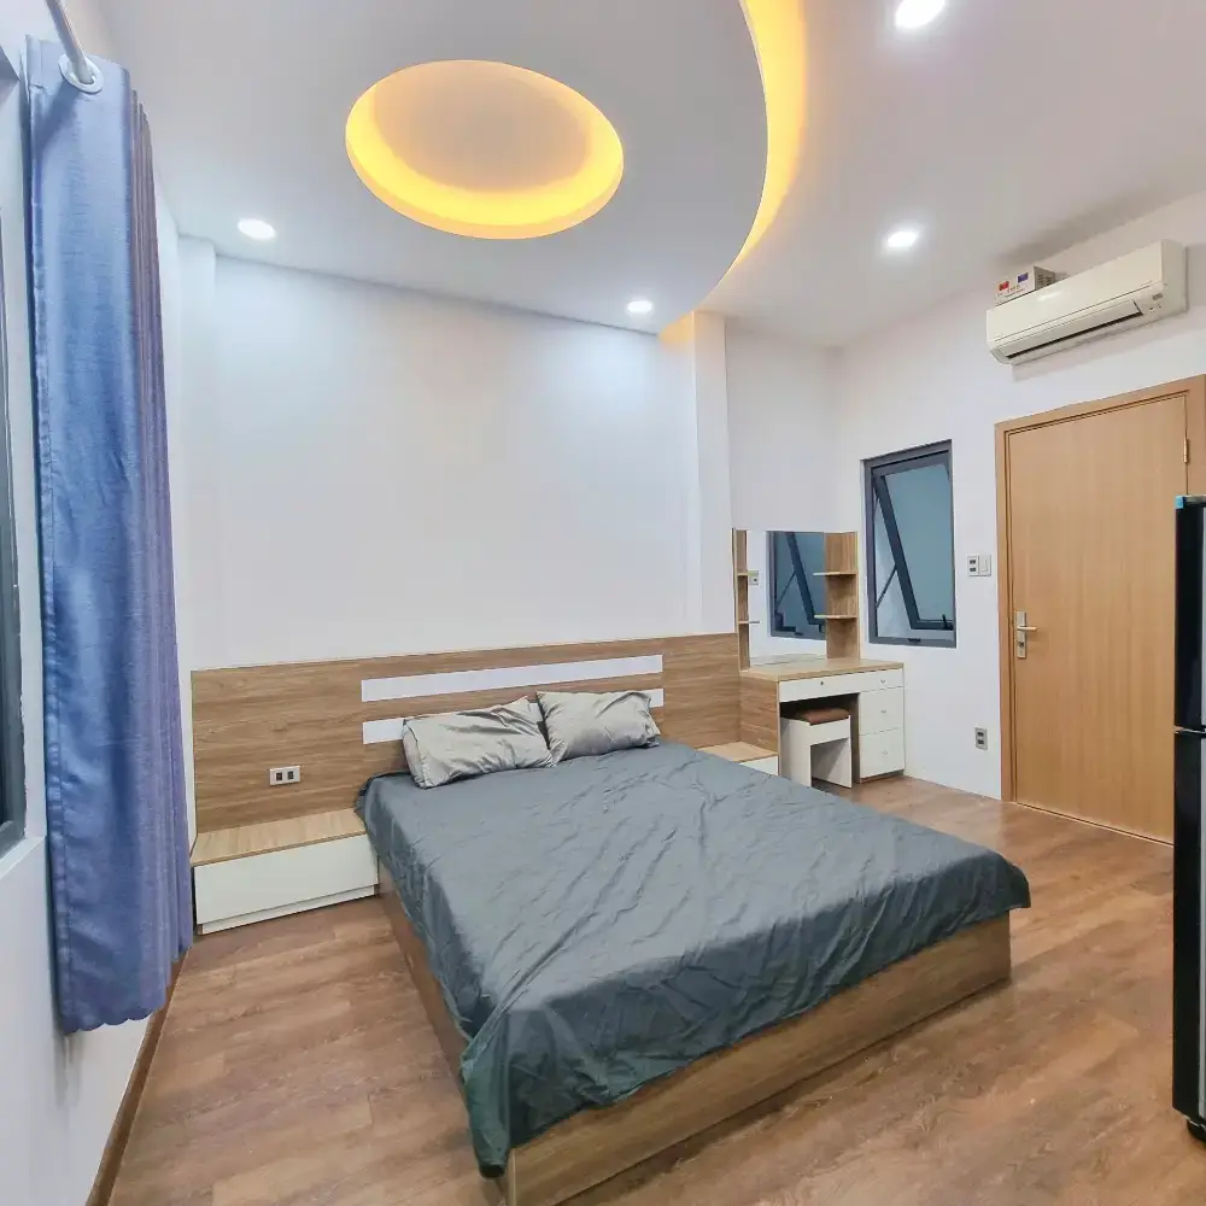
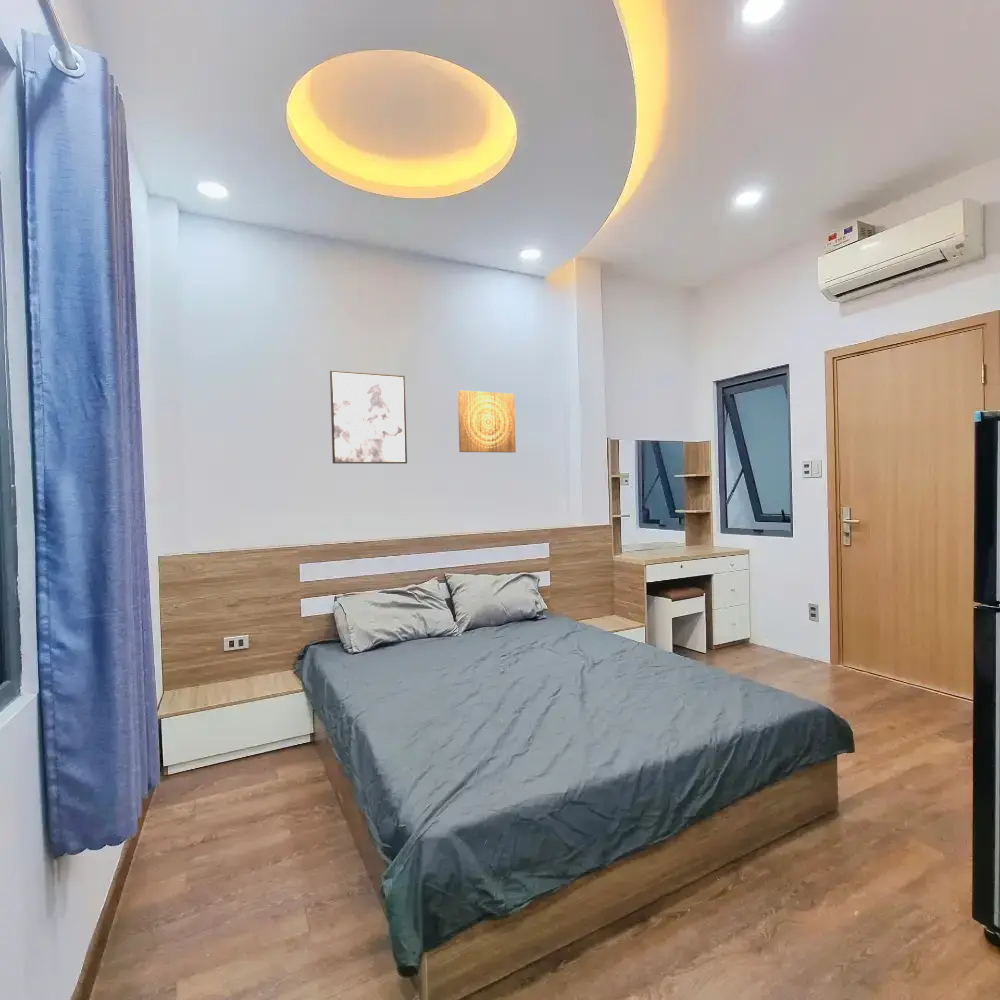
+ wall art [329,369,408,465]
+ wall art [457,389,517,453]
